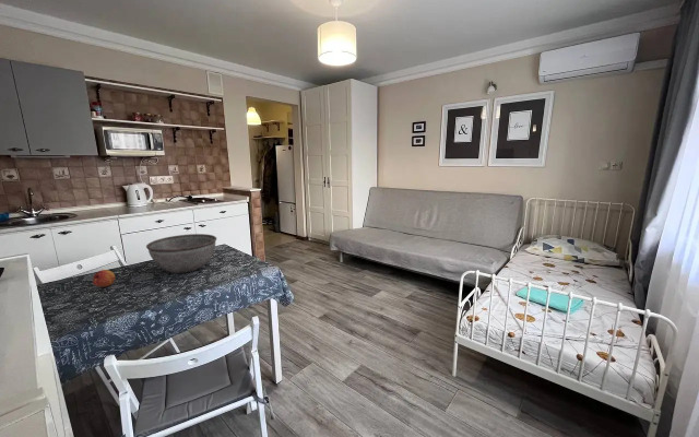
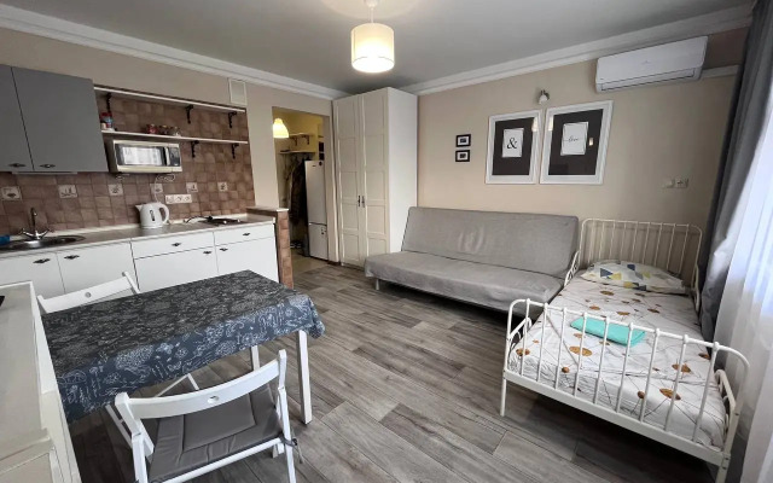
- fruit [92,269,116,288]
- bowl [145,233,217,274]
